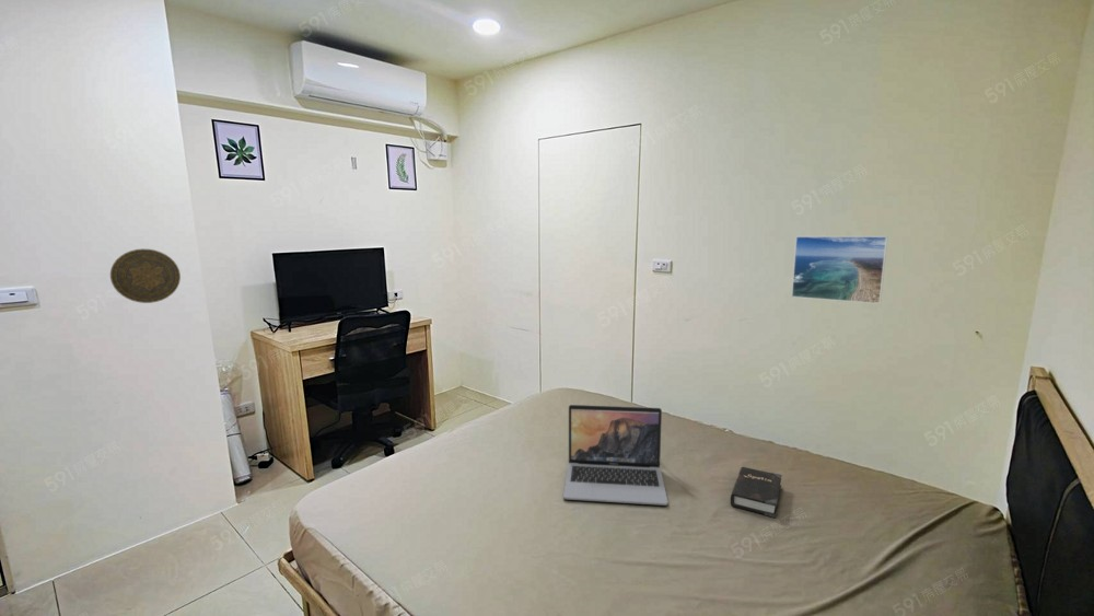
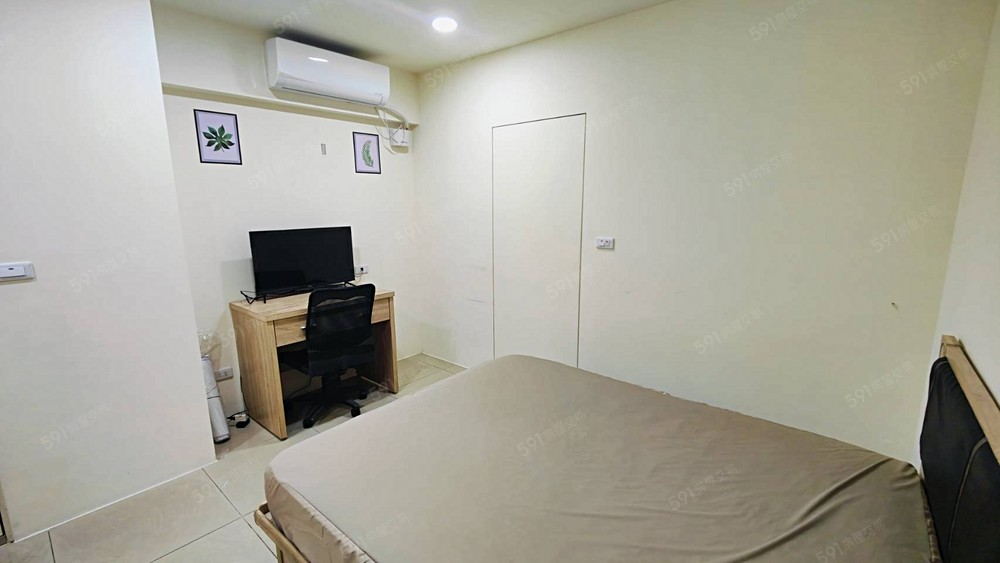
- laptop [562,404,668,507]
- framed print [790,235,889,305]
- decorative plate [109,247,182,304]
- hardback book [730,466,783,519]
